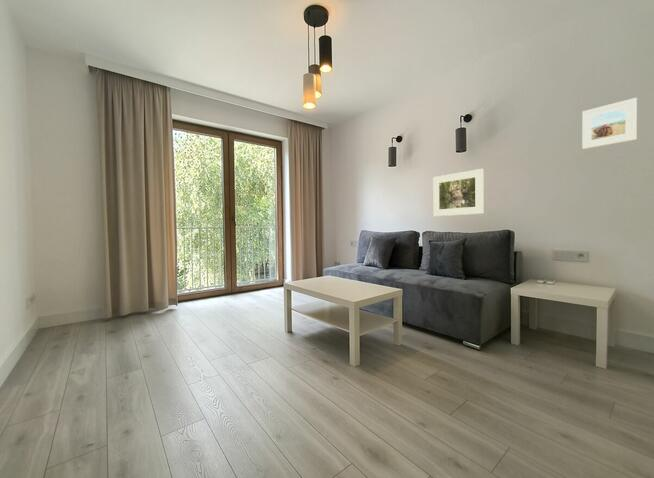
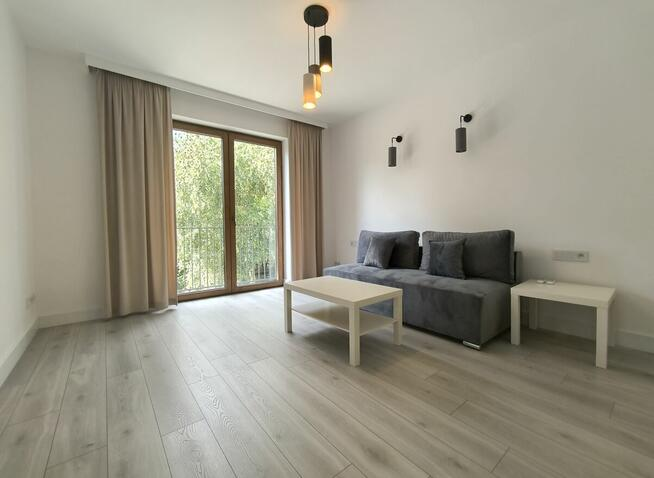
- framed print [432,168,484,217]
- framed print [581,97,638,150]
